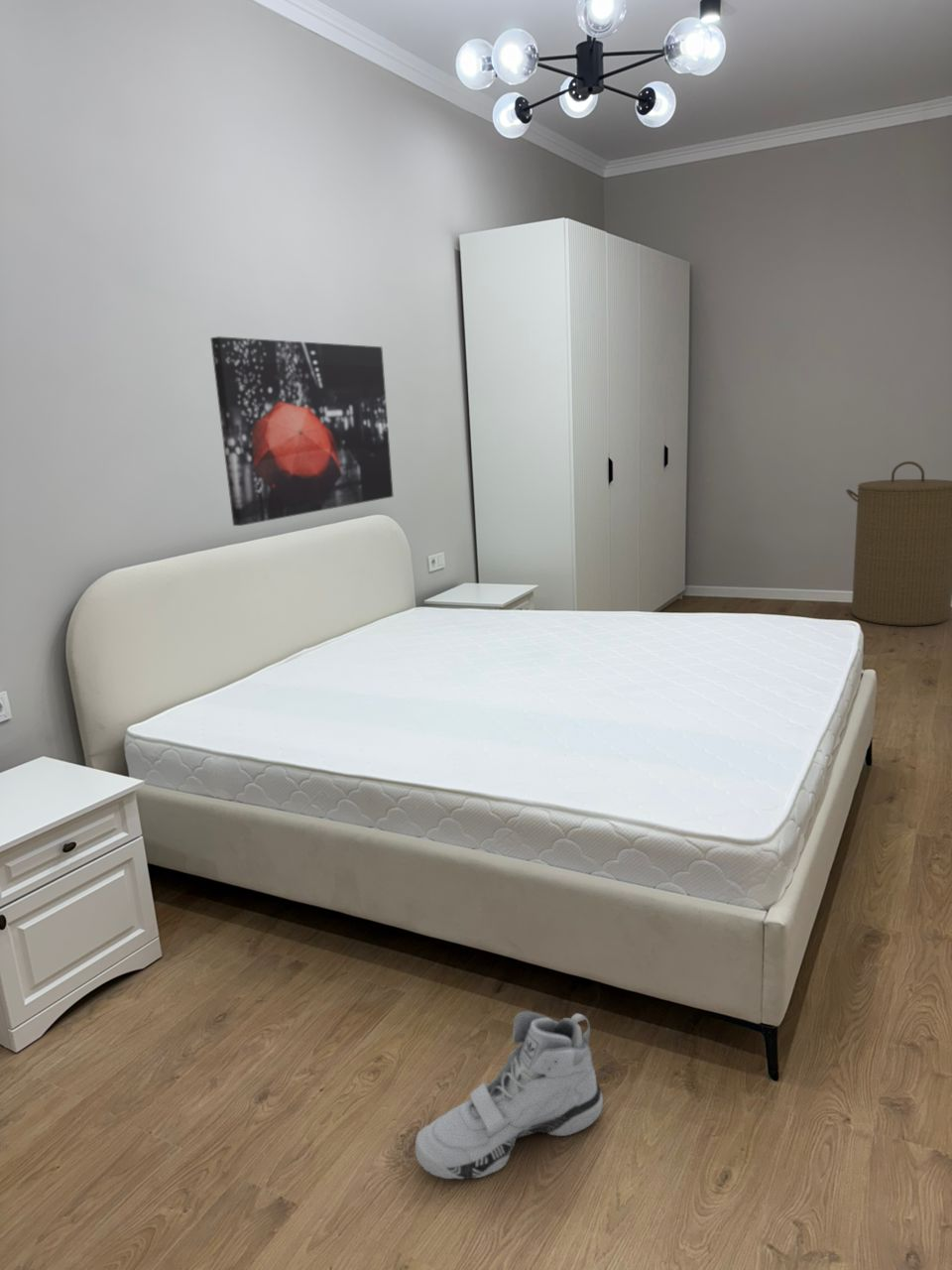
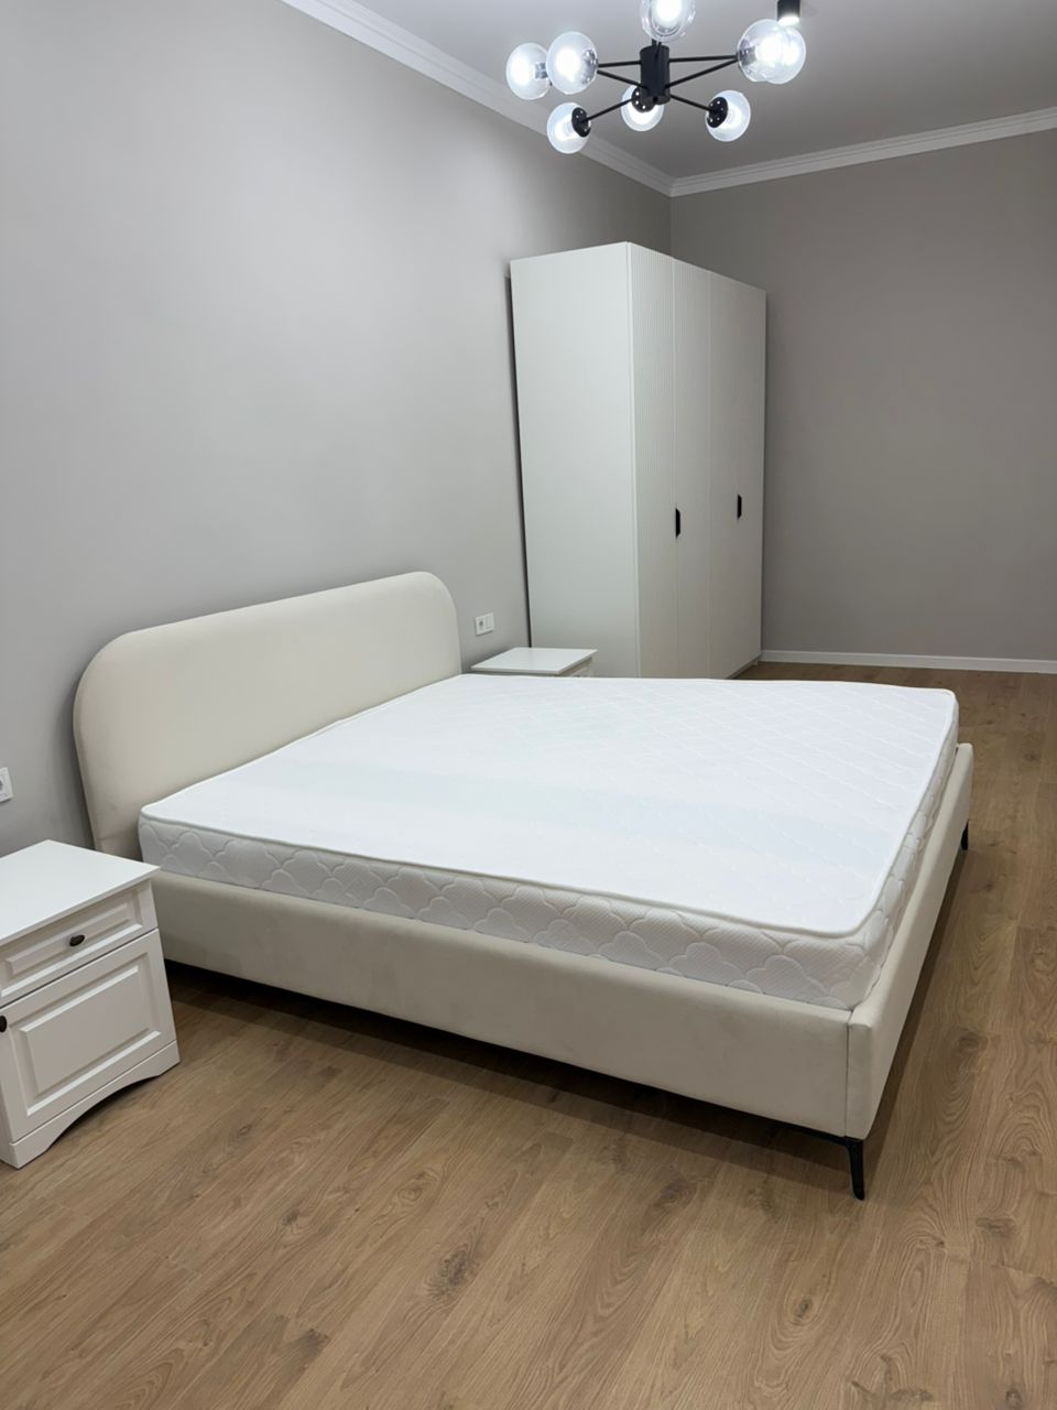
- sneaker [415,1010,604,1180]
- laundry hamper [845,460,952,627]
- wall art [210,335,394,527]
